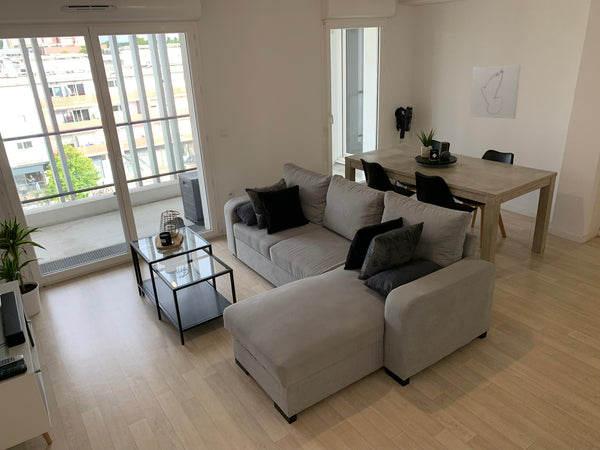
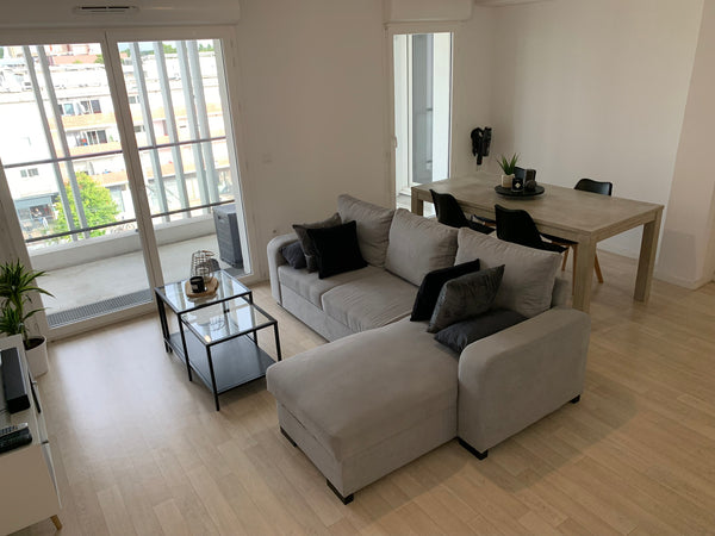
- wall art [469,64,522,120]
